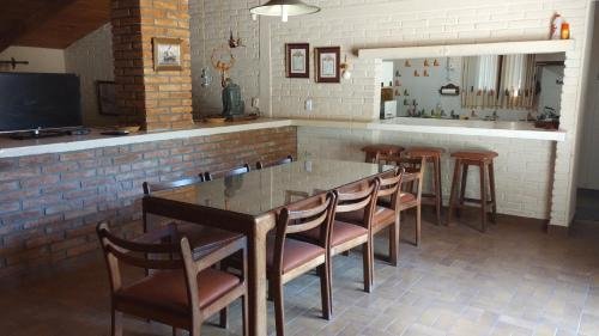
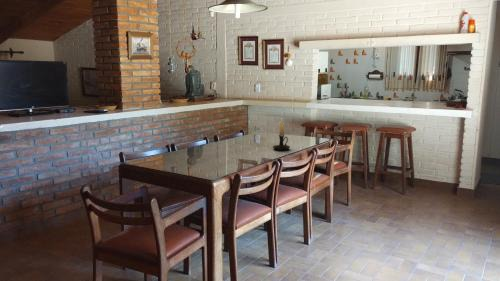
+ candle holder [272,117,291,151]
